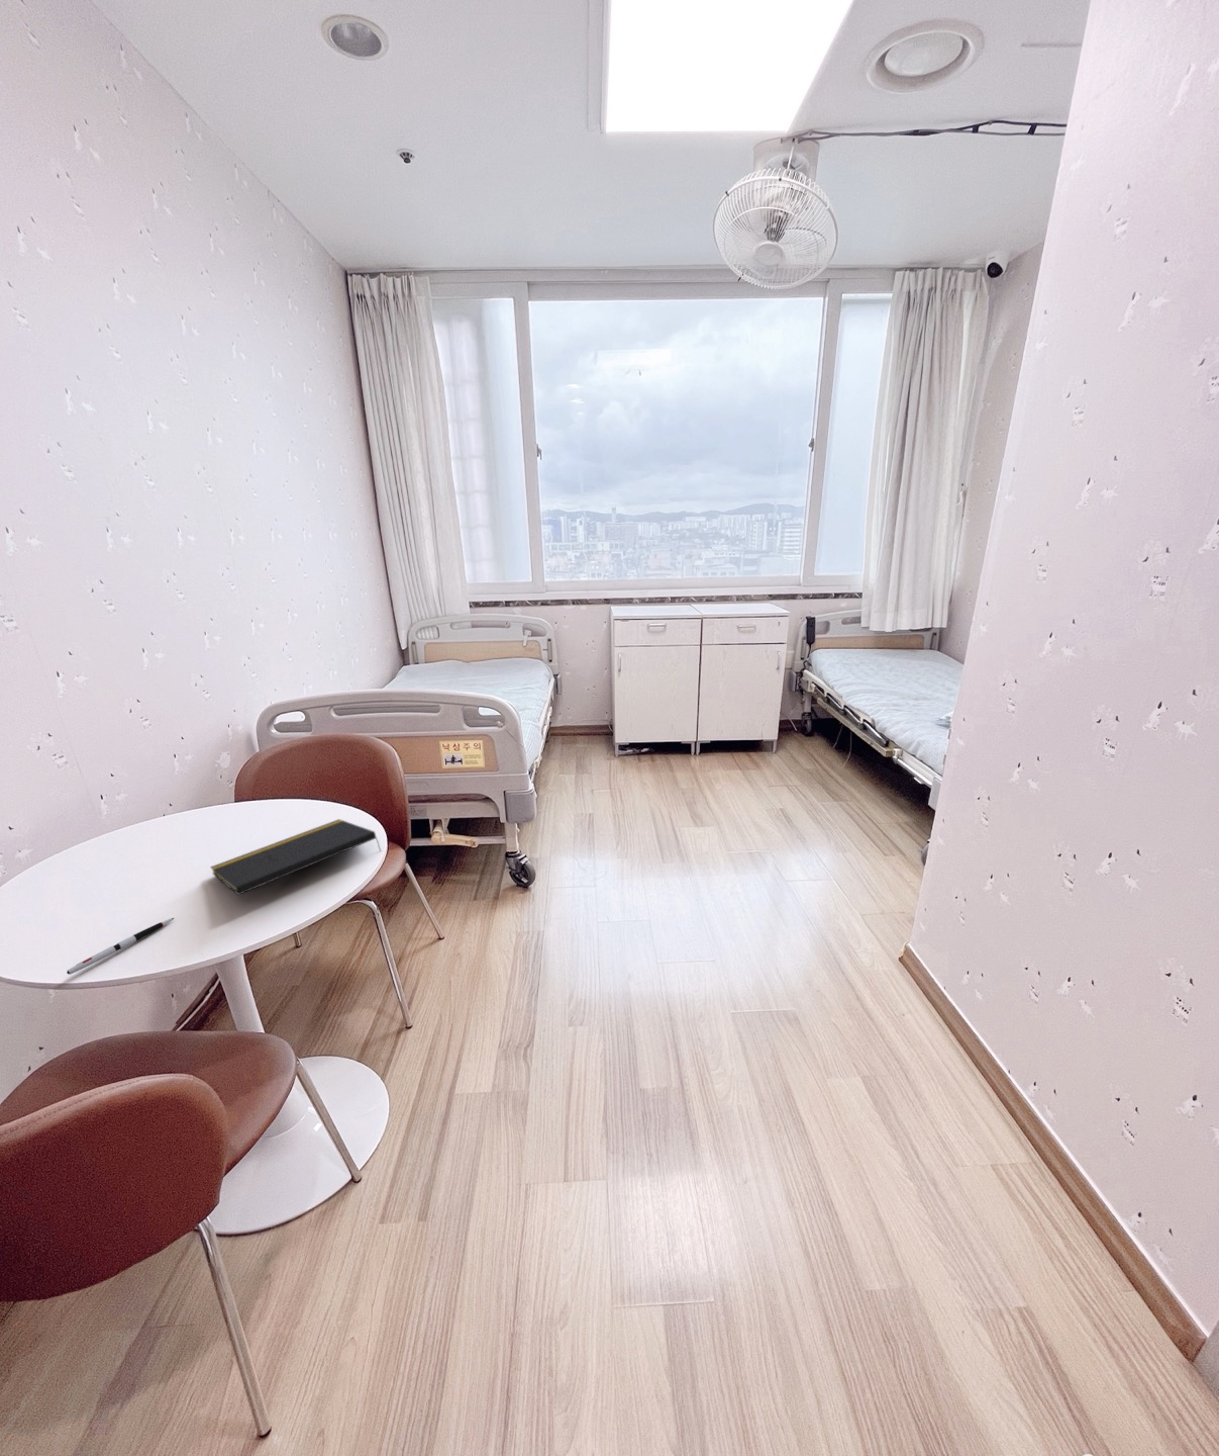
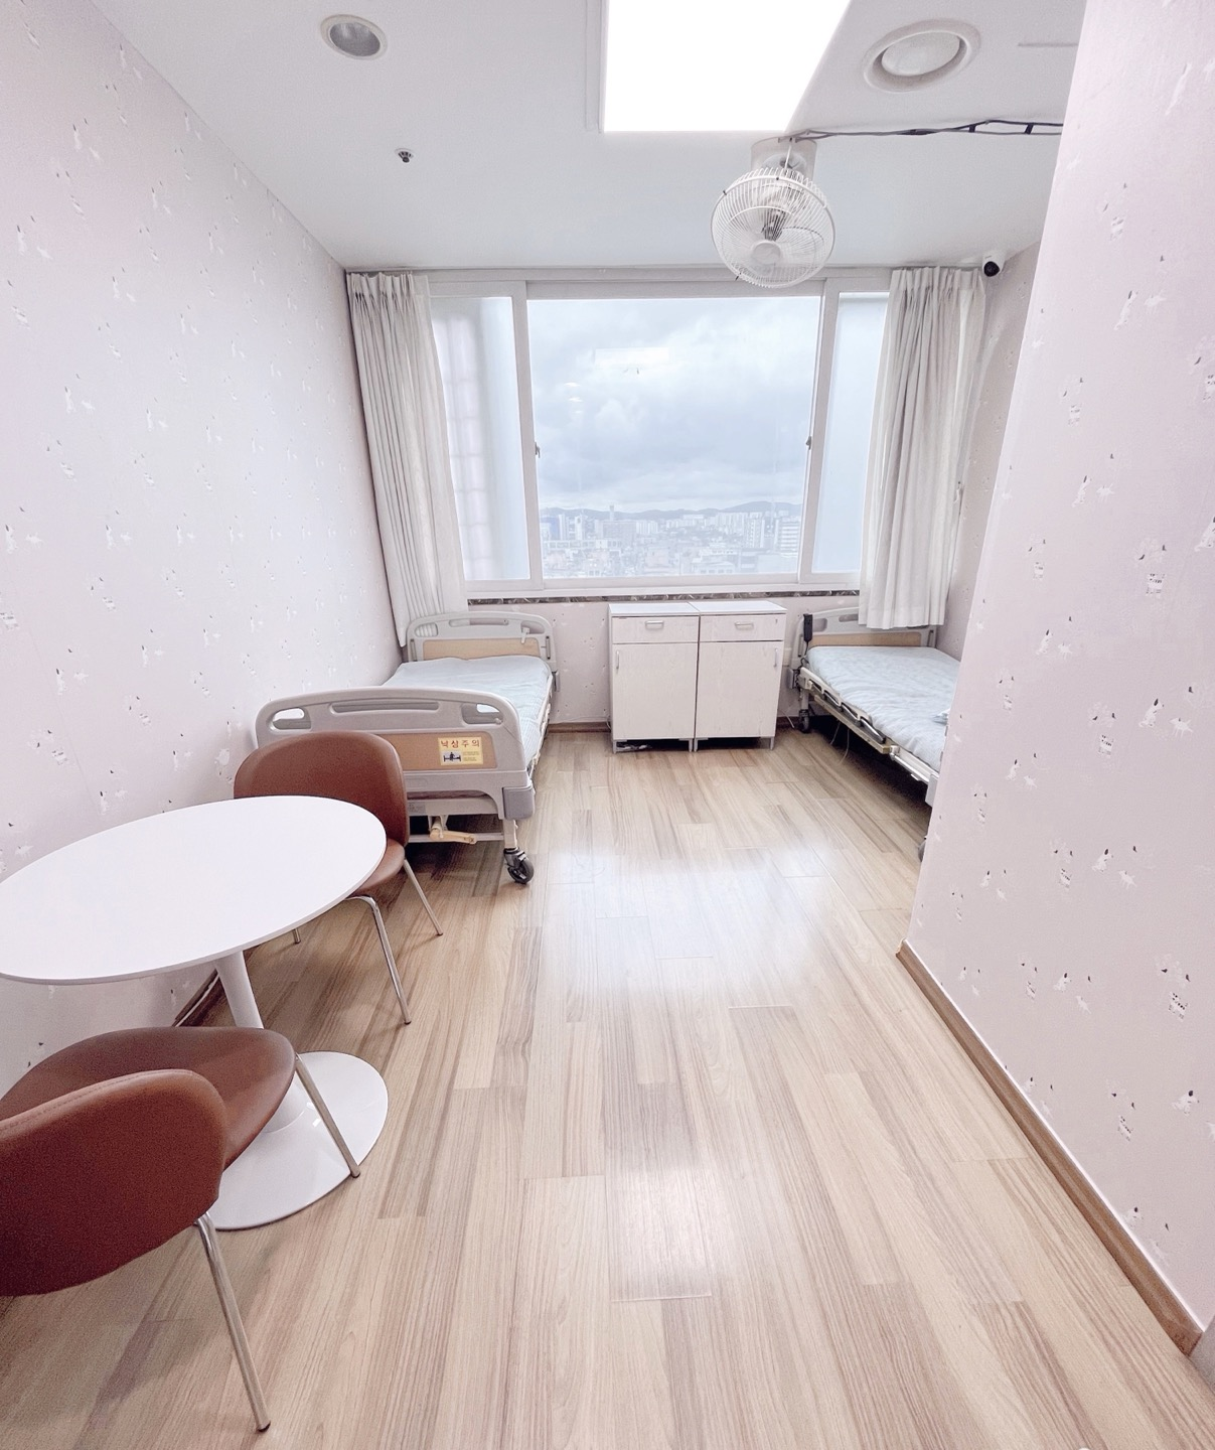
- notepad [209,818,383,896]
- pen [65,917,174,976]
